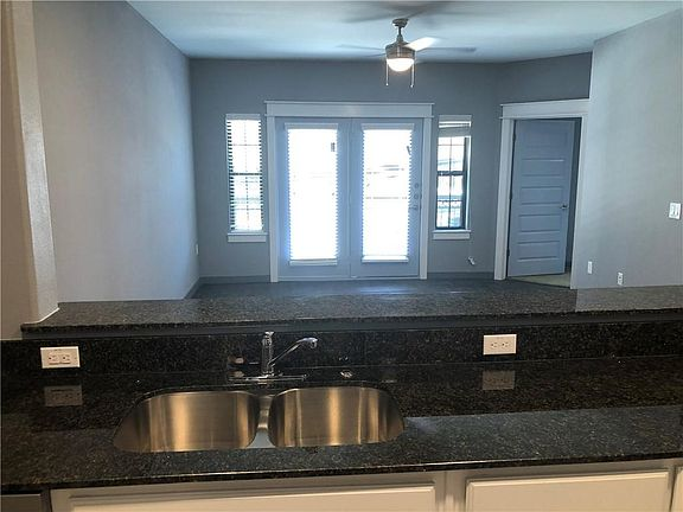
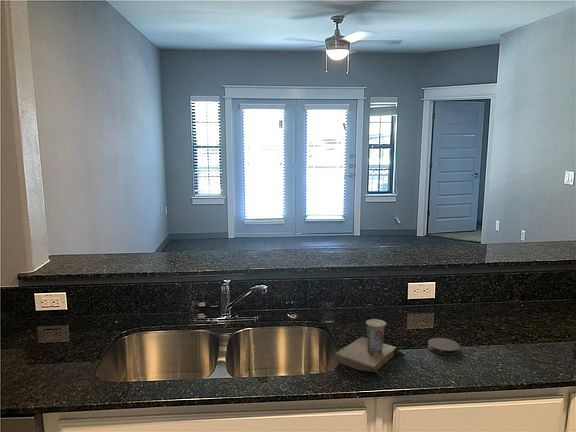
+ cup [334,318,406,381]
+ coaster [427,337,461,356]
